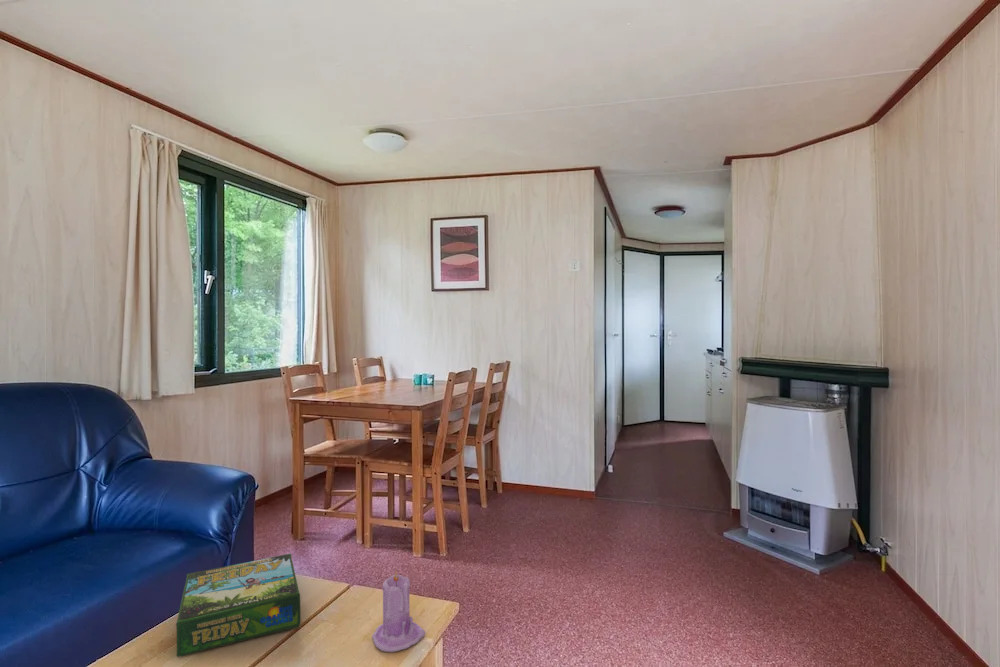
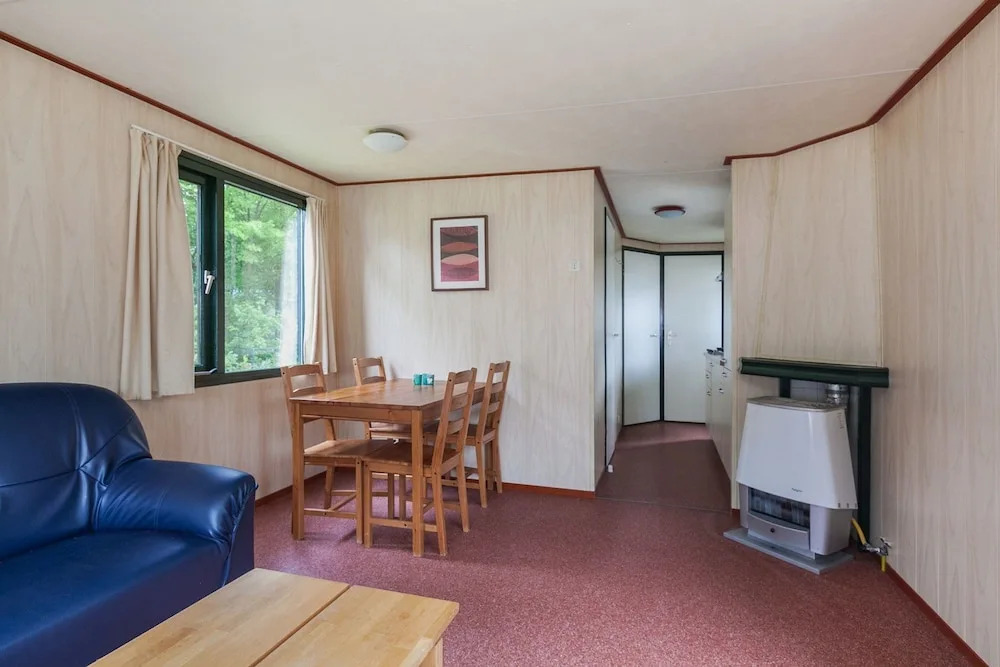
- board game [175,553,302,658]
- candle [371,570,426,653]
